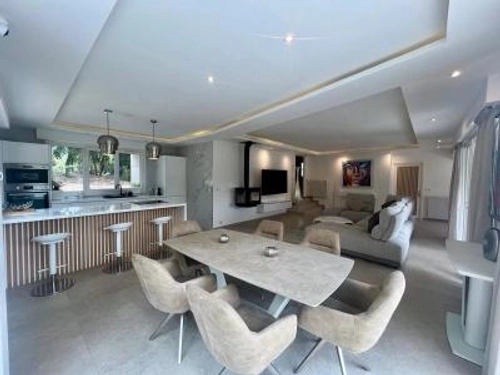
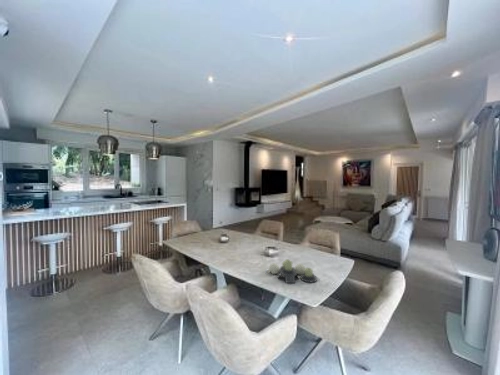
+ candle holder [264,258,322,284]
